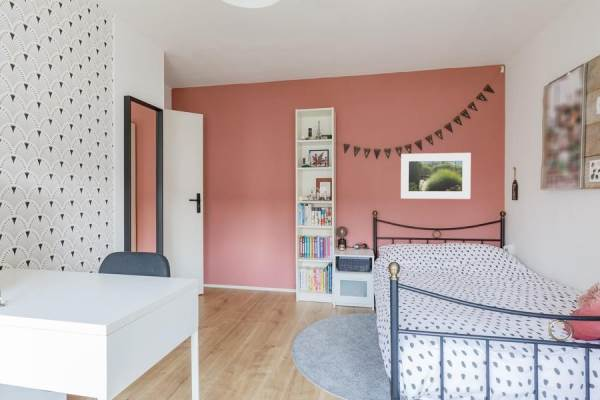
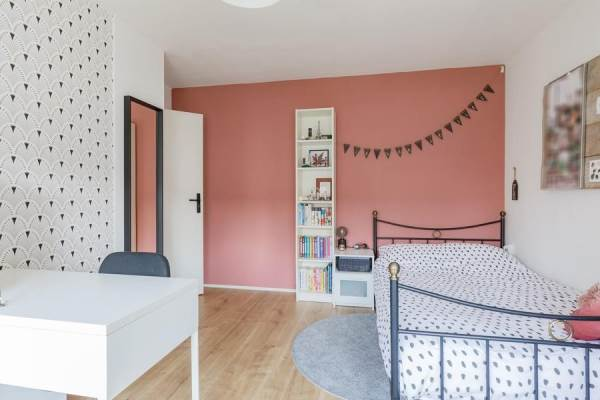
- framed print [400,152,472,200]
